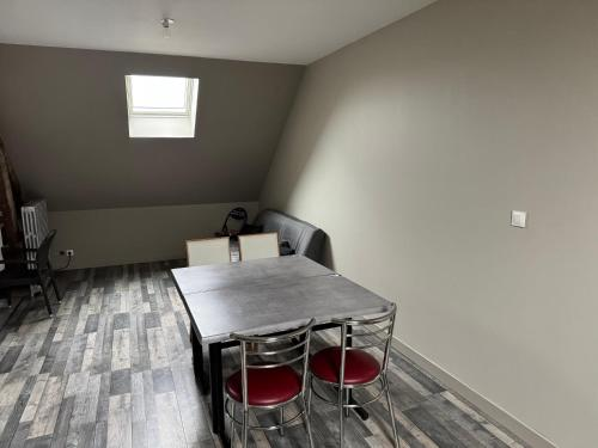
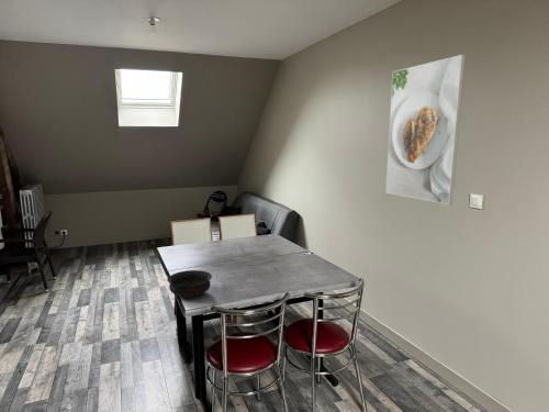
+ bowl [166,269,213,299]
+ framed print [384,54,467,205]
